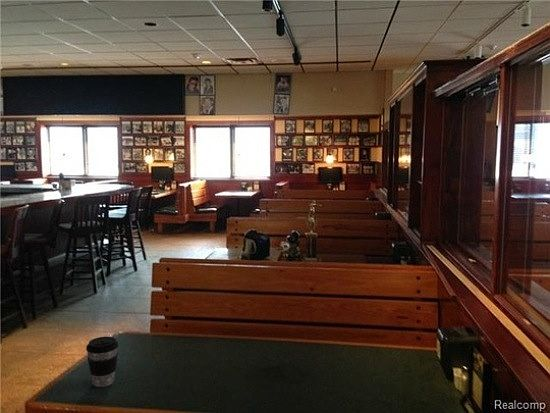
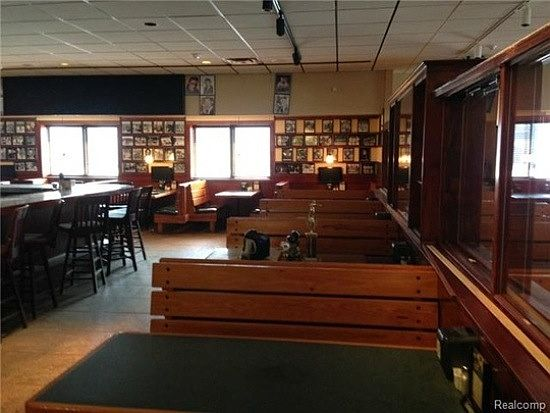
- coffee cup [85,336,119,388]
